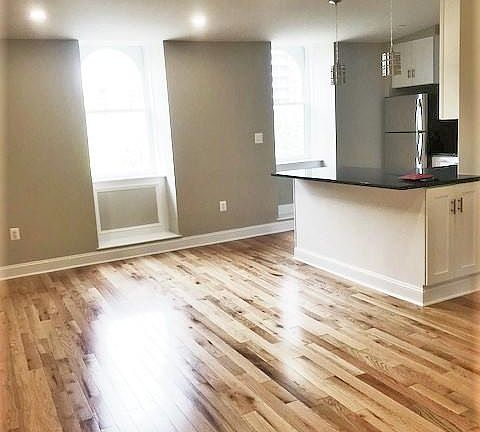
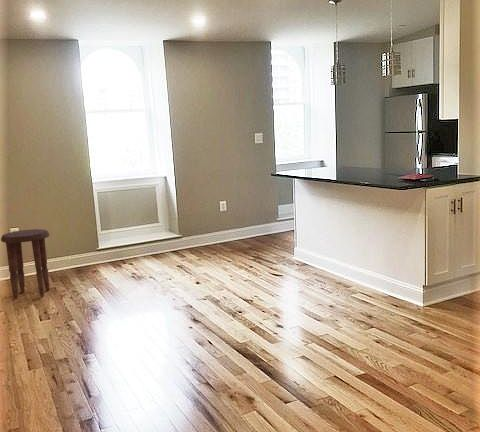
+ side table [0,228,50,300]
